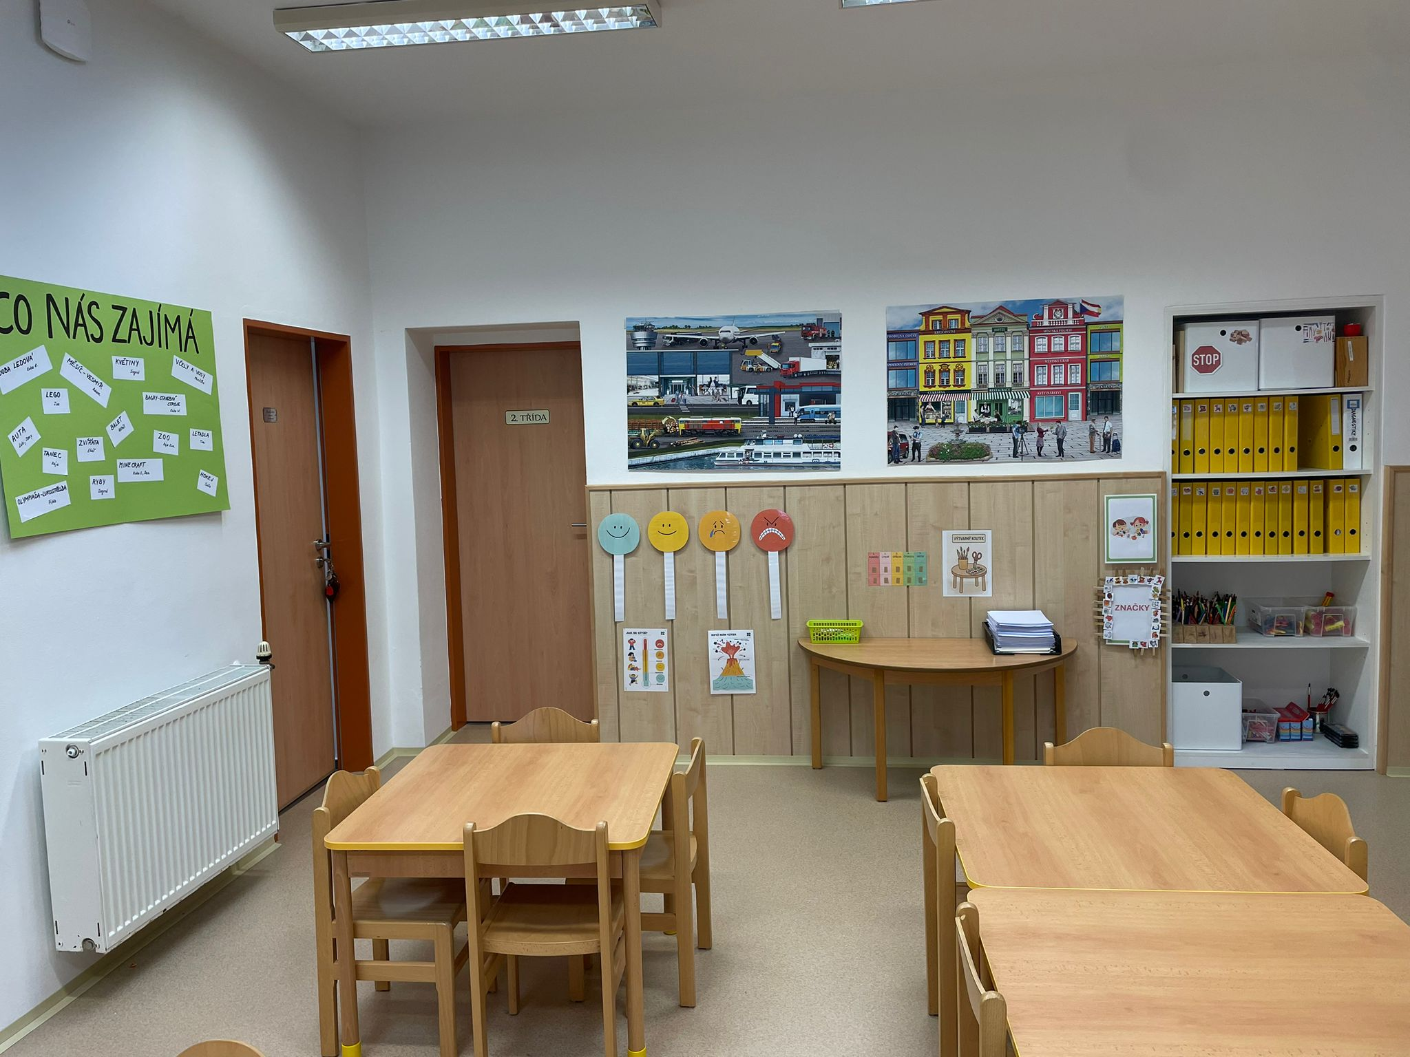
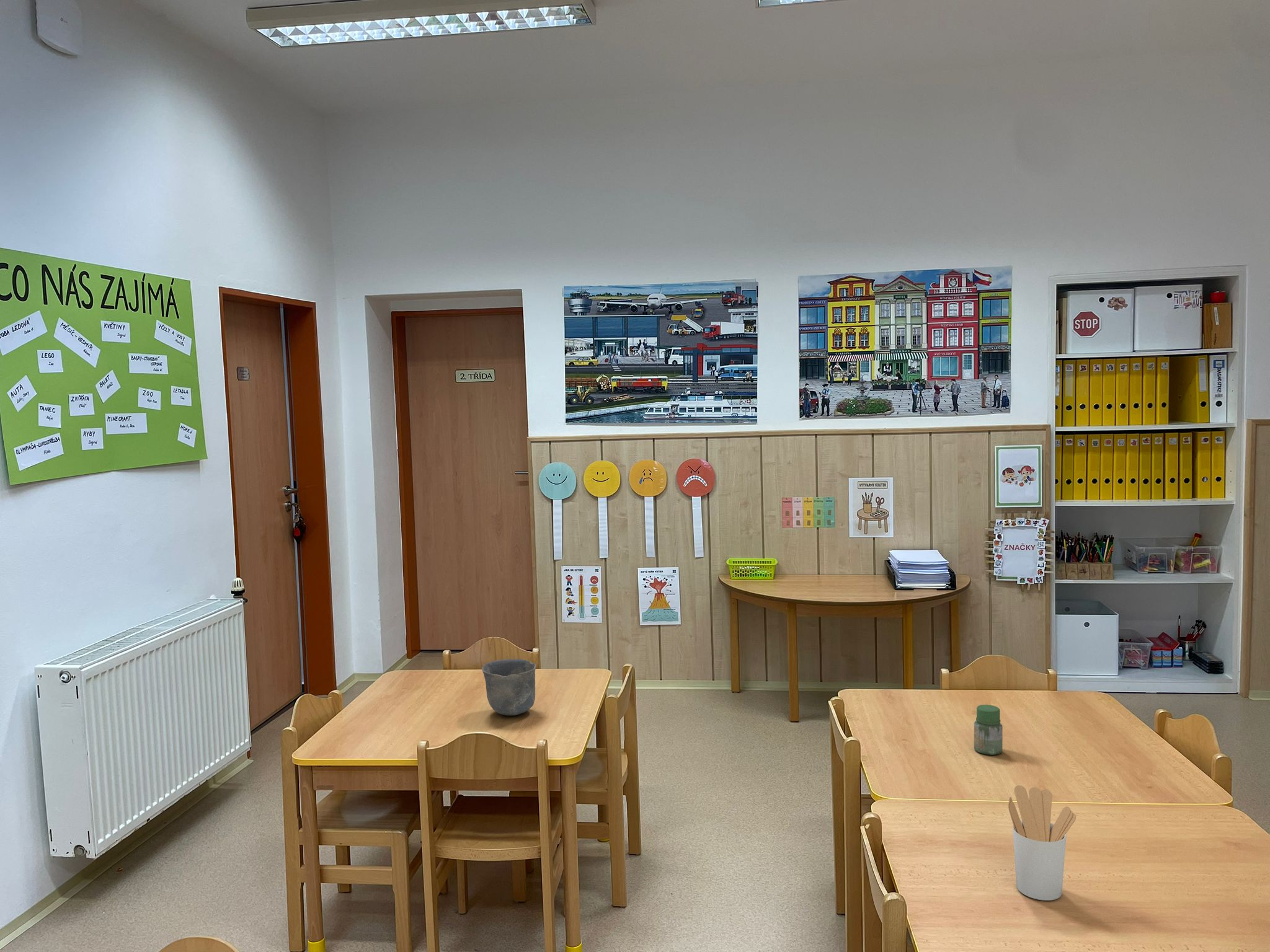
+ utensil holder [1008,785,1077,901]
+ cup [481,658,536,716]
+ jar [974,704,1003,756]
